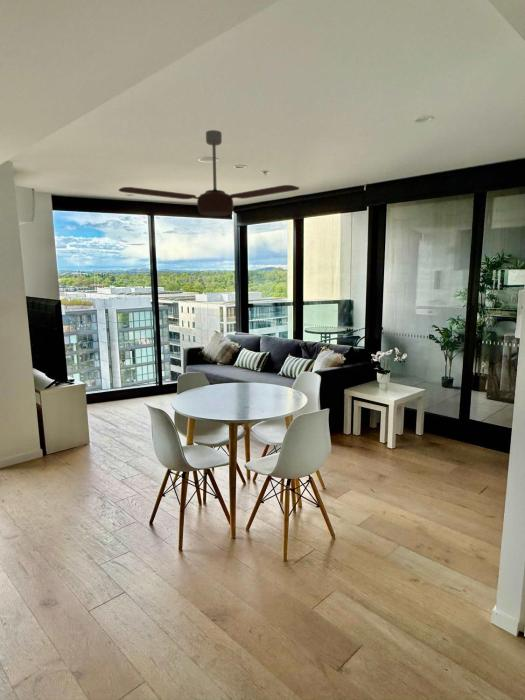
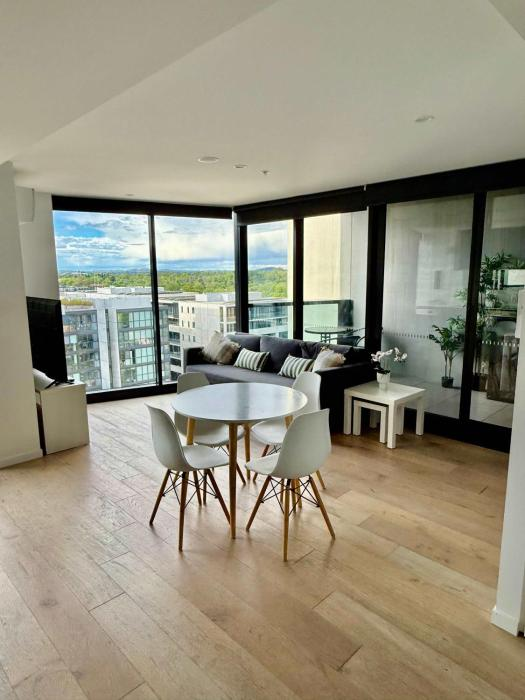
- ceiling fan [118,129,300,217]
